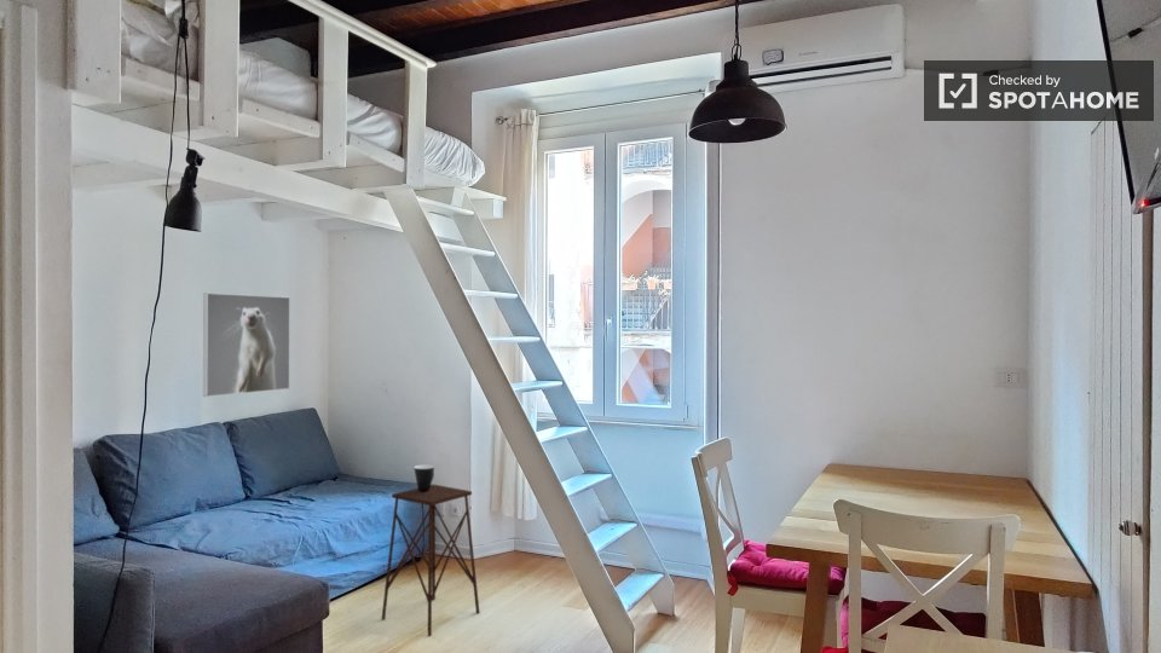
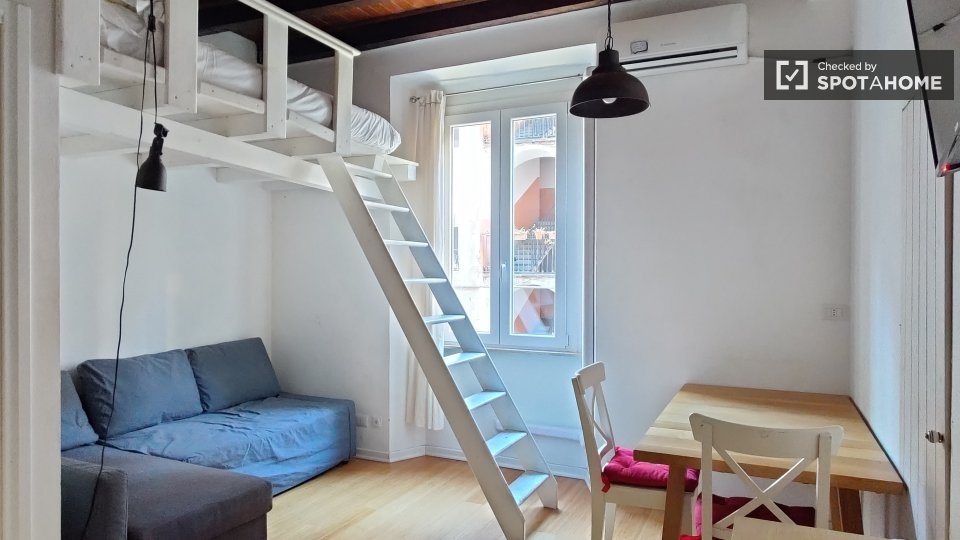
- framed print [202,291,291,398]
- mug [412,463,435,491]
- side table [381,484,480,637]
